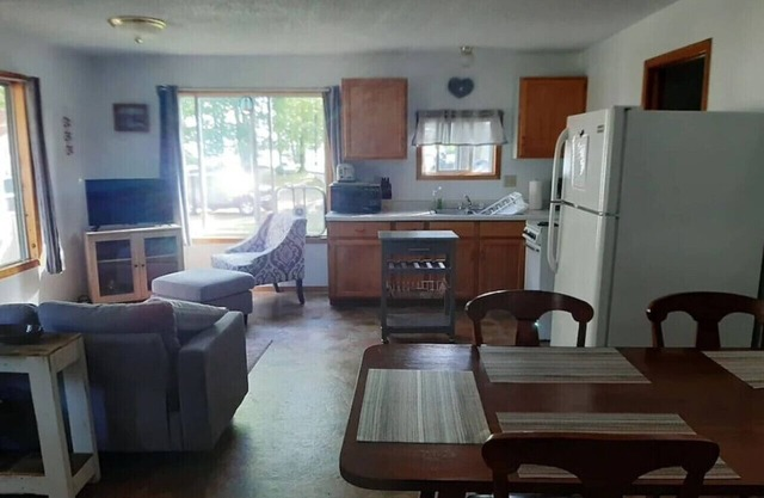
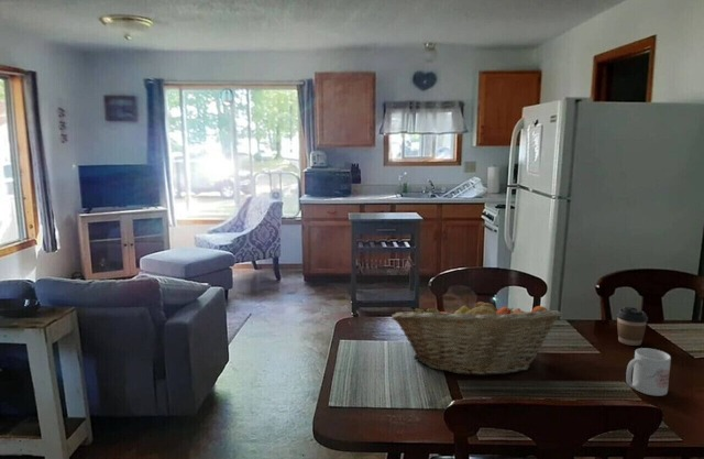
+ mug [625,347,672,397]
+ coffee cup [616,306,649,347]
+ fruit basket [391,296,562,378]
